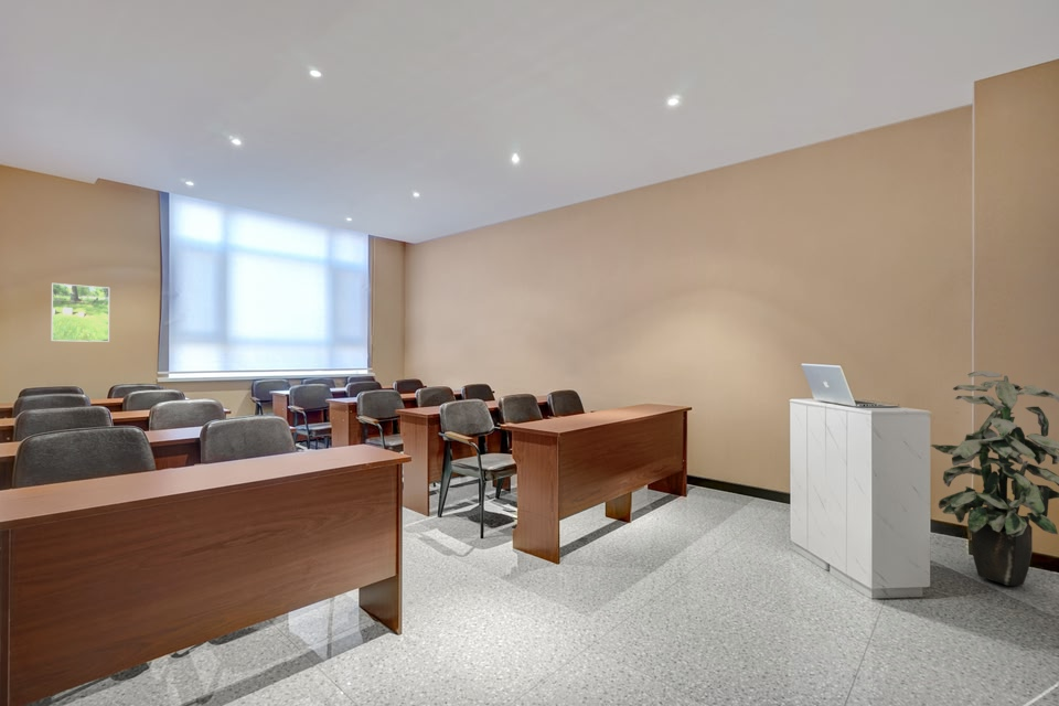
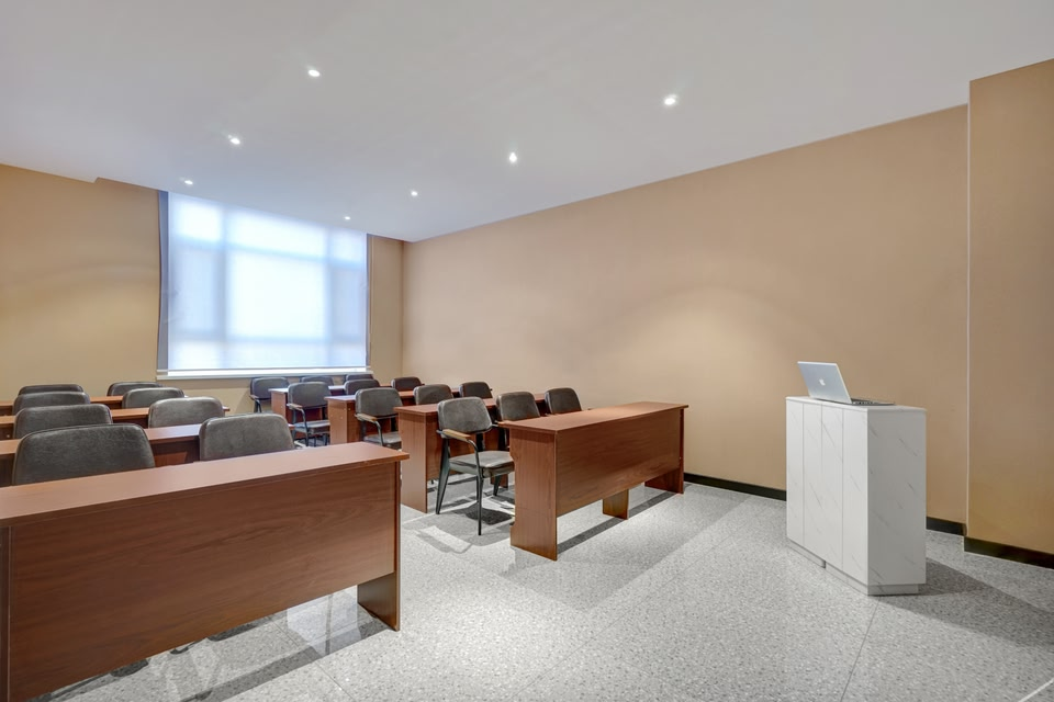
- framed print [51,282,110,343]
- indoor plant [930,371,1059,587]
